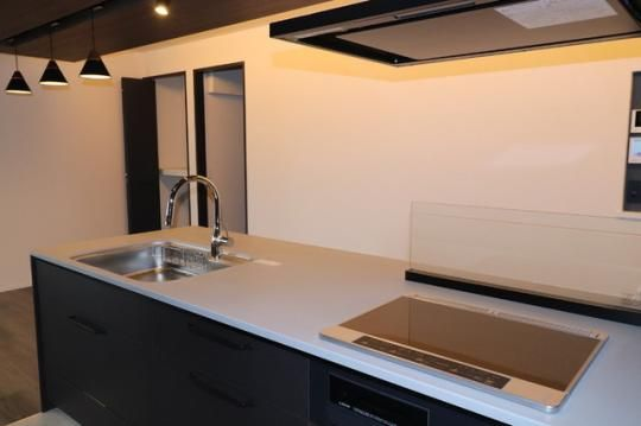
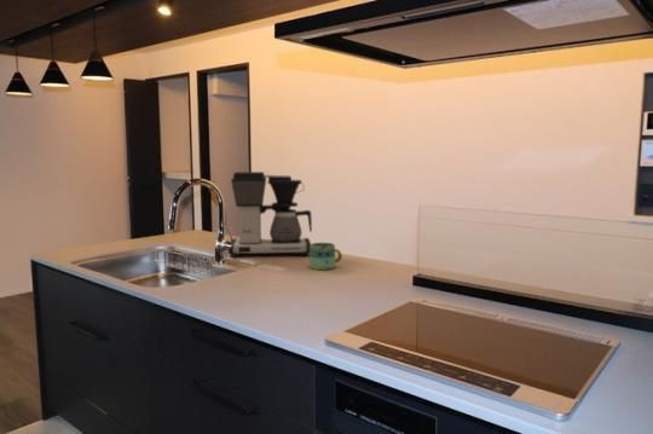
+ mug [308,242,343,271]
+ coffee maker [227,170,313,257]
